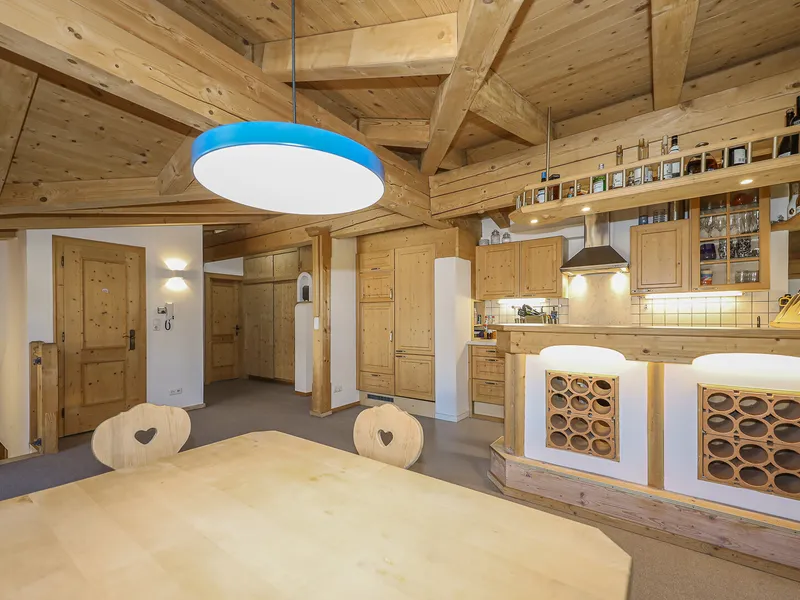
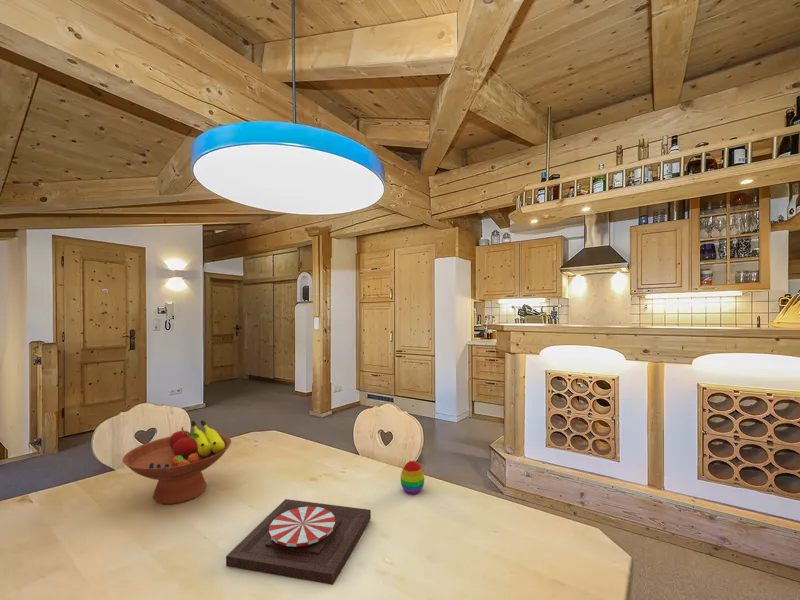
+ decorative egg [400,460,425,495]
+ fruit bowl [122,419,232,505]
+ plate [225,498,372,586]
